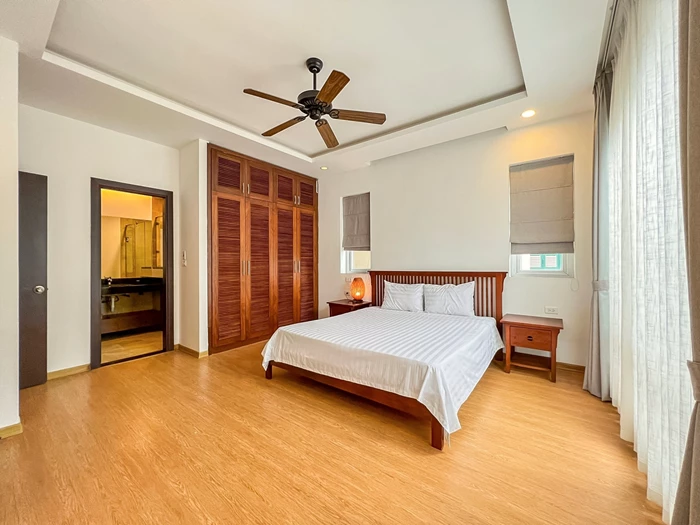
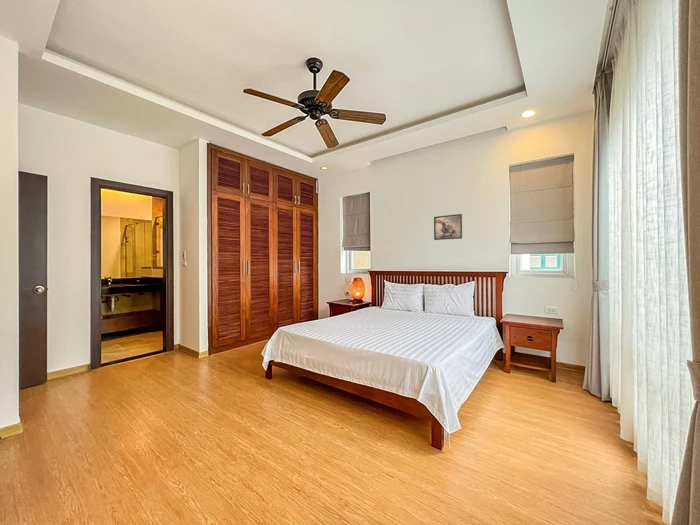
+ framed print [433,213,463,241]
